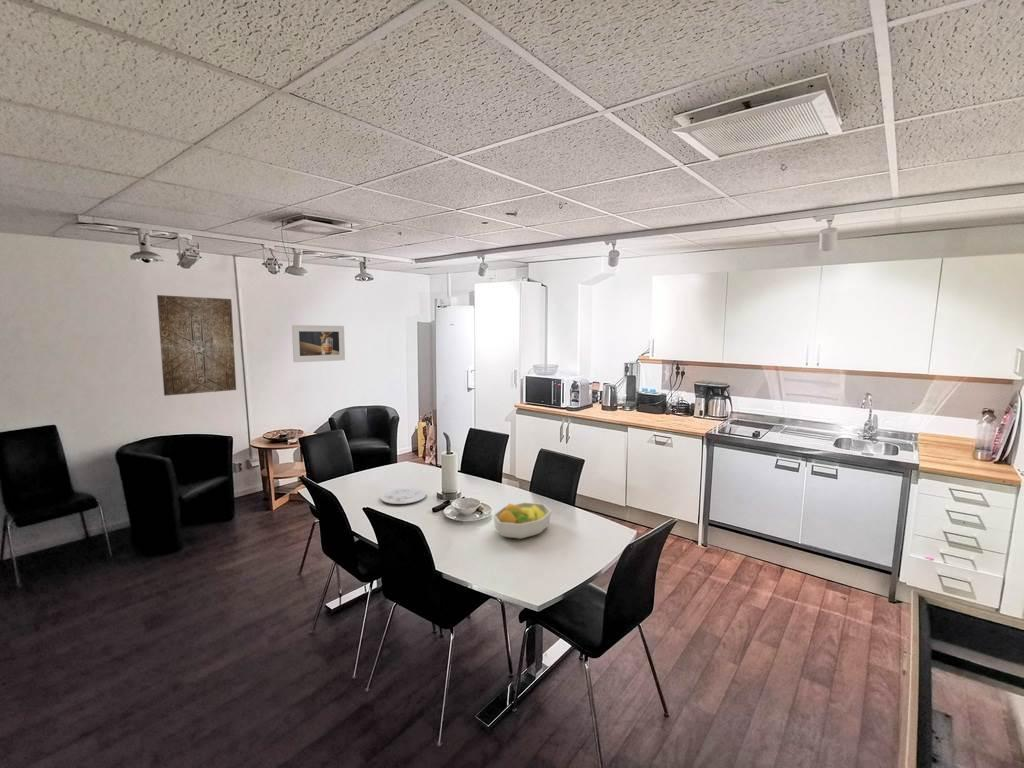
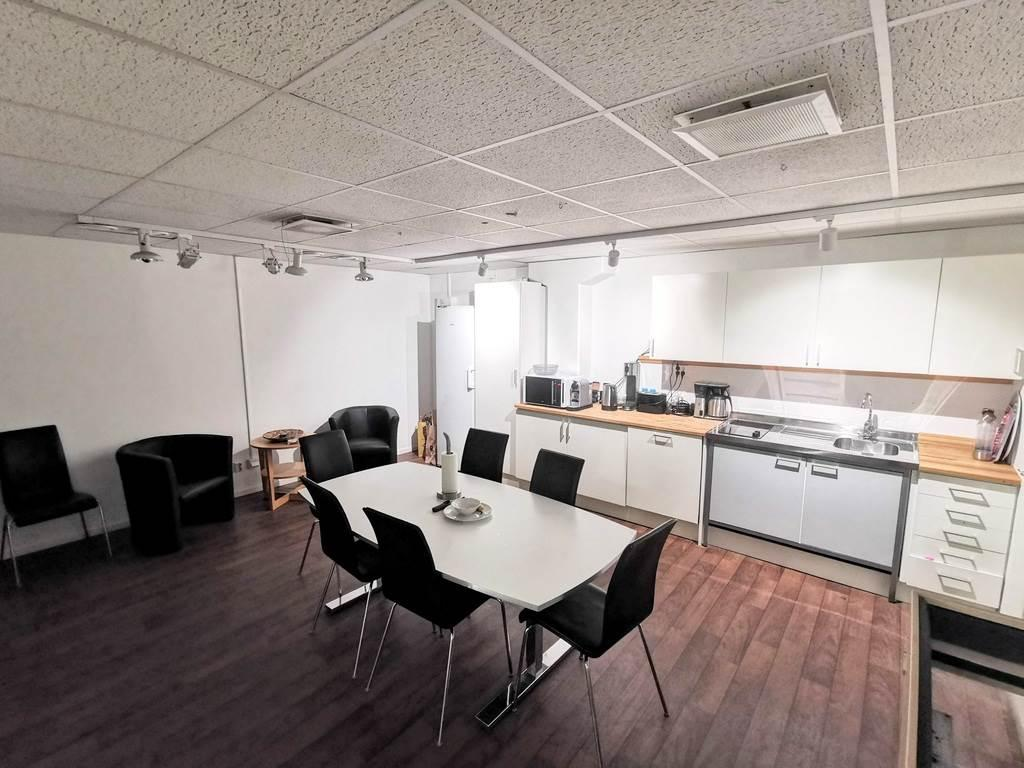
- wall art [156,294,237,397]
- fruit bowl [492,501,552,540]
- plate [379,487,427,505]
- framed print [291,324,346,363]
